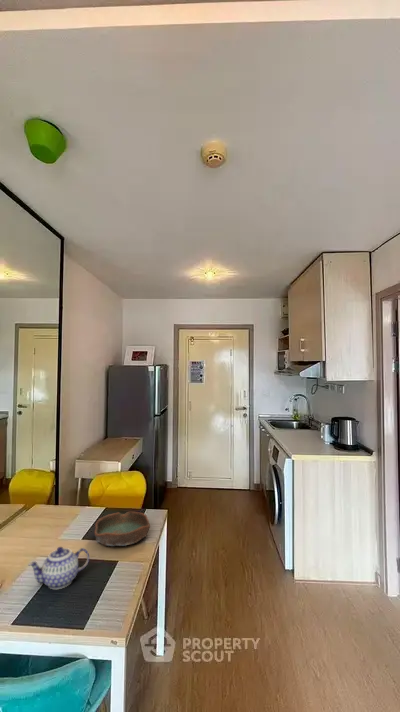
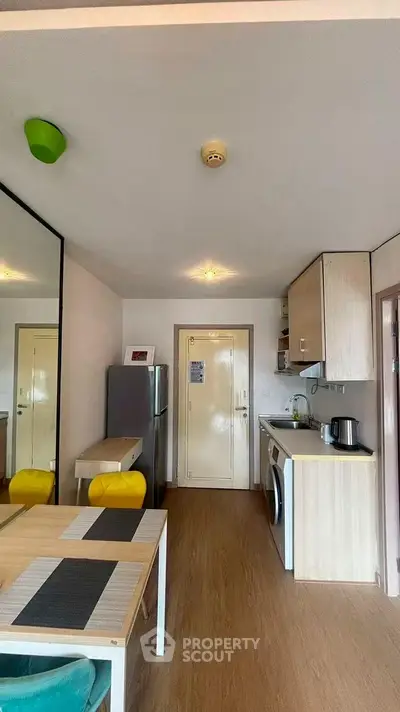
- teapot [27,546,90,590]
- bowl [93,511,151,547]
